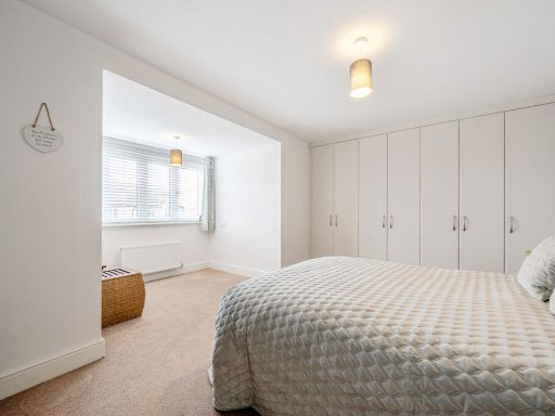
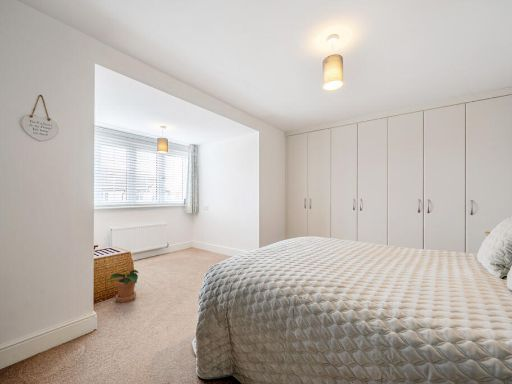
+ potted plant [108,268,140,304]
